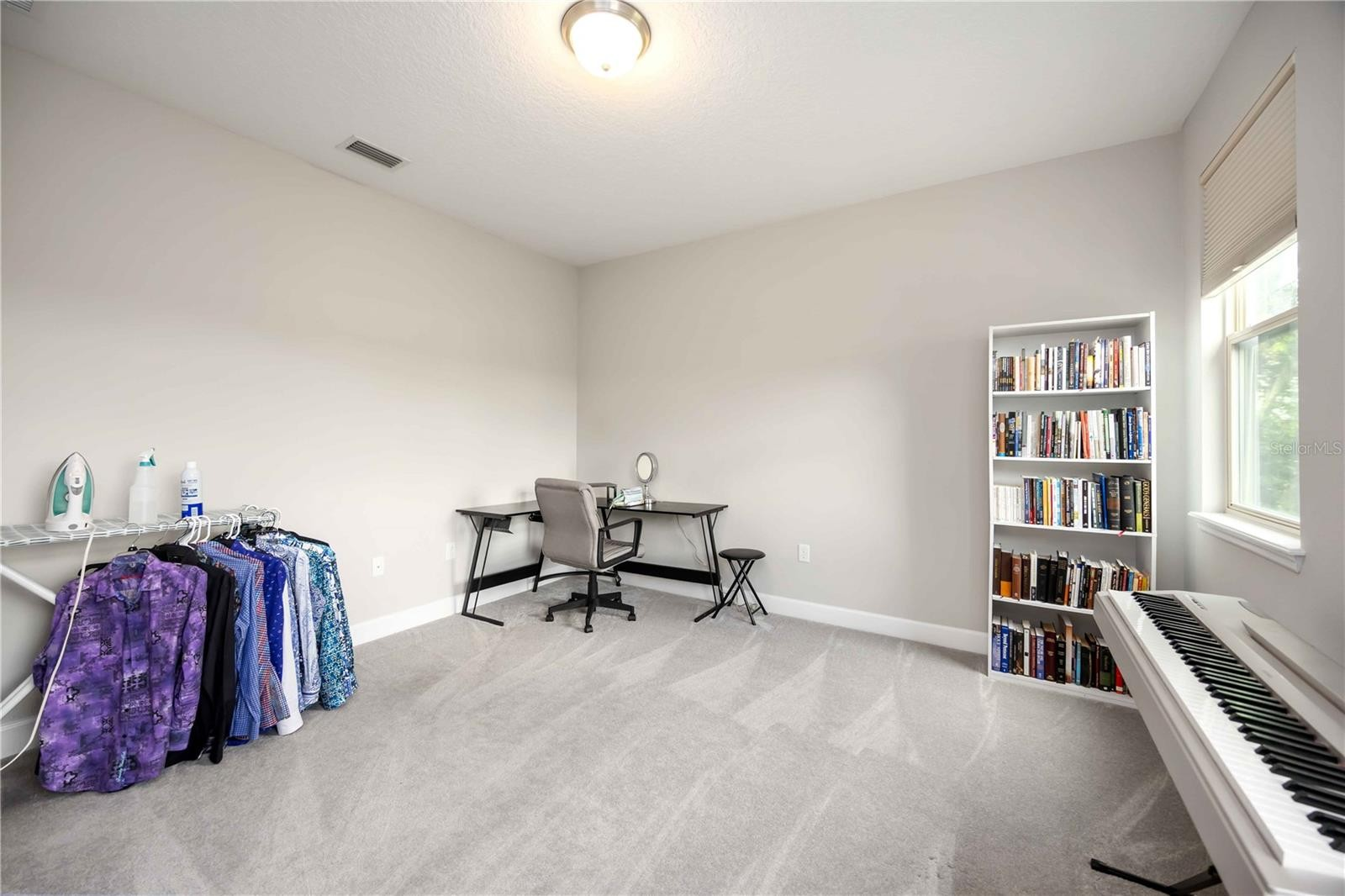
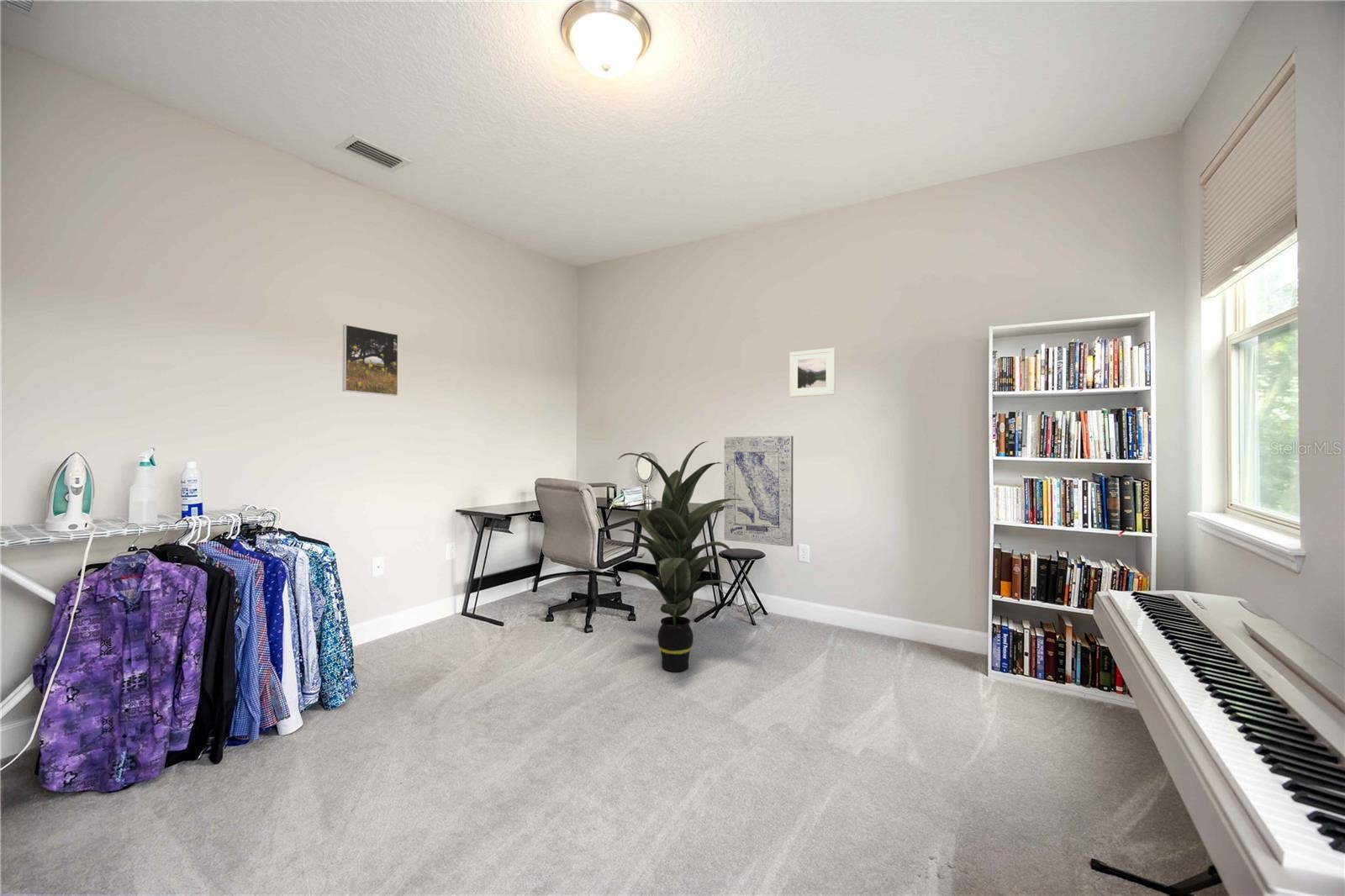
+ wall art [724,435,794,547]
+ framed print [789,347,836,398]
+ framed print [341,324,399,397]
+ indoor plant [617,440,745,672]
